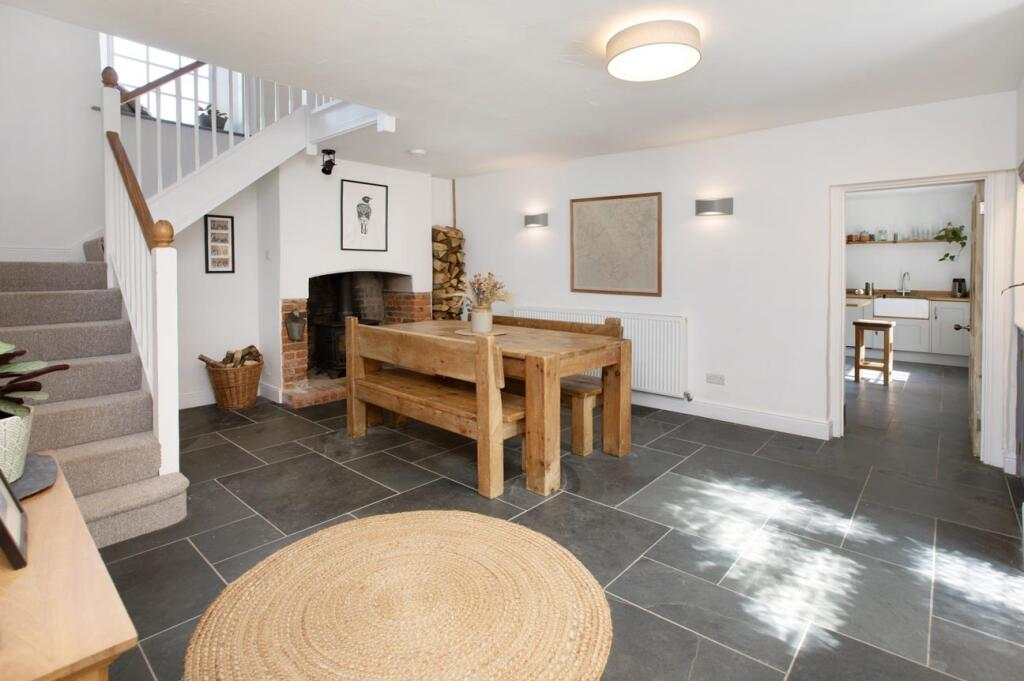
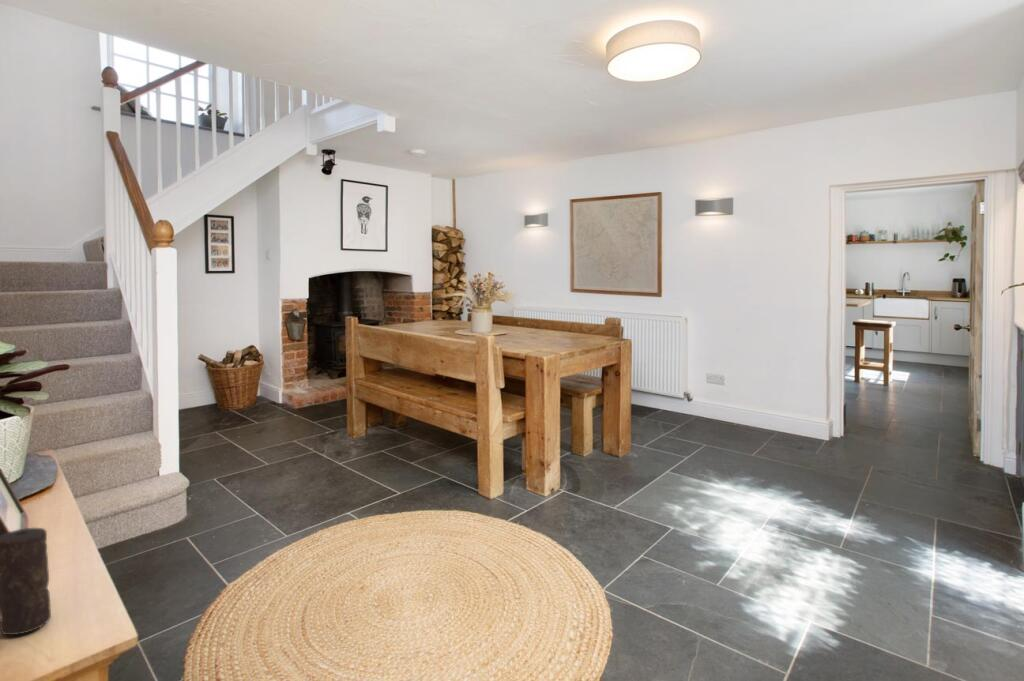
+ candle [0,527,52,636]
